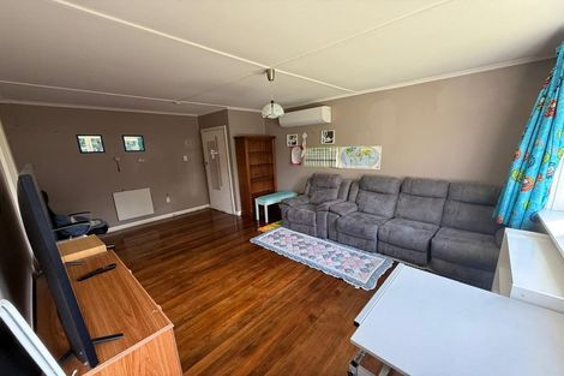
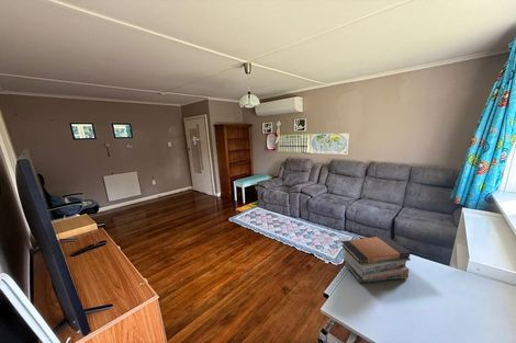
+ book stack [340,235,412,284]
